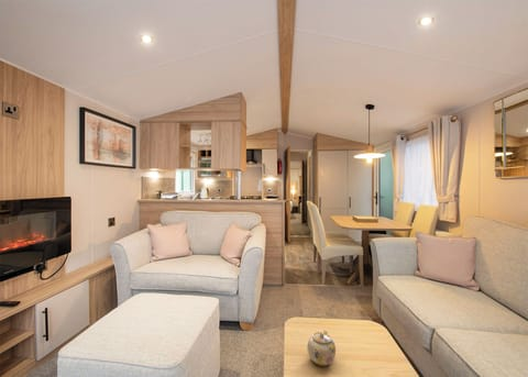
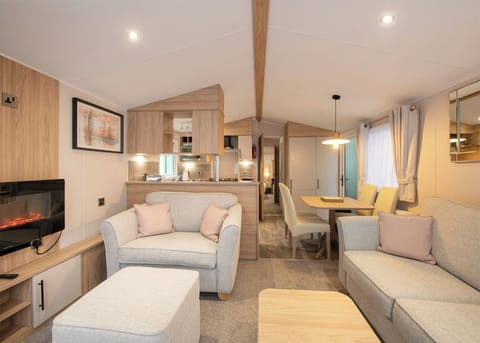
- teapot [307,329,337,367]
